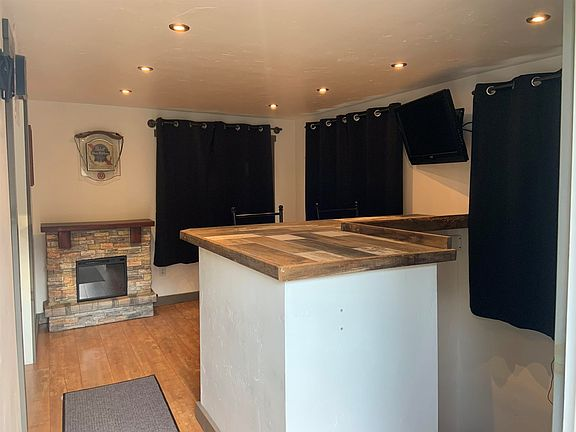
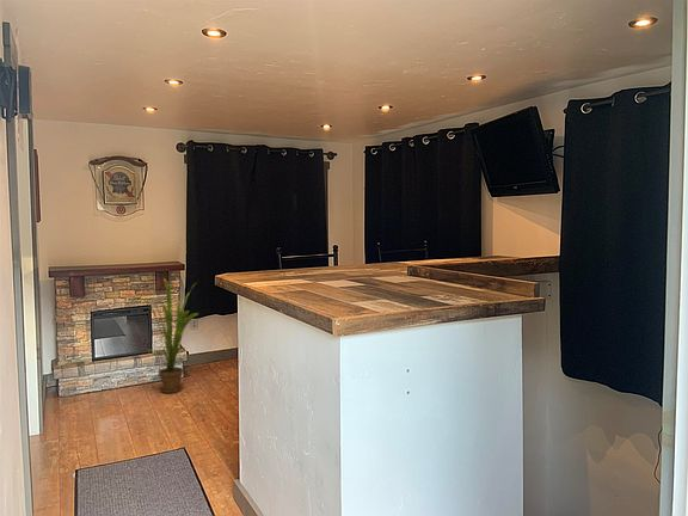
+ house plant [136,277,199,394]
